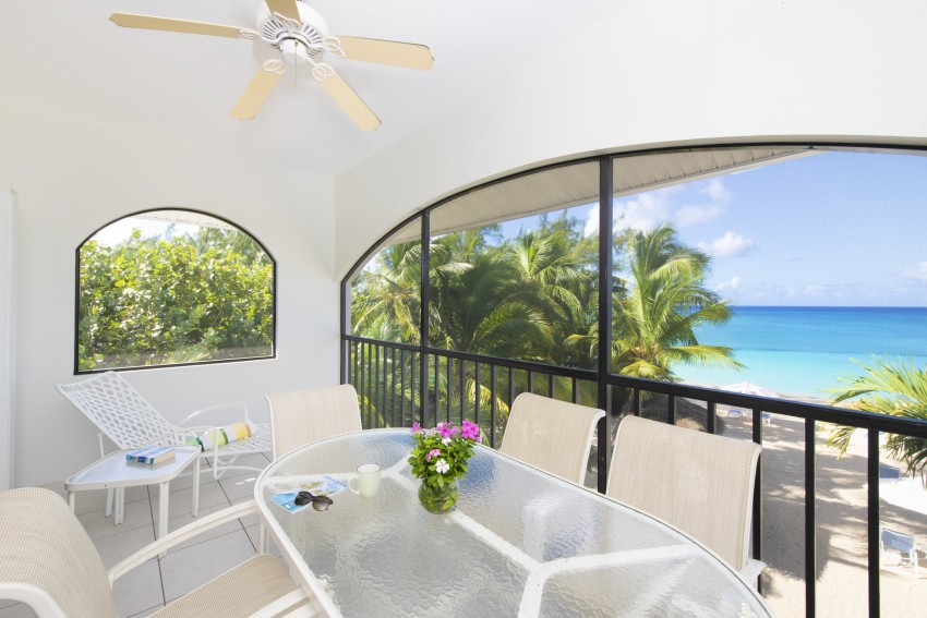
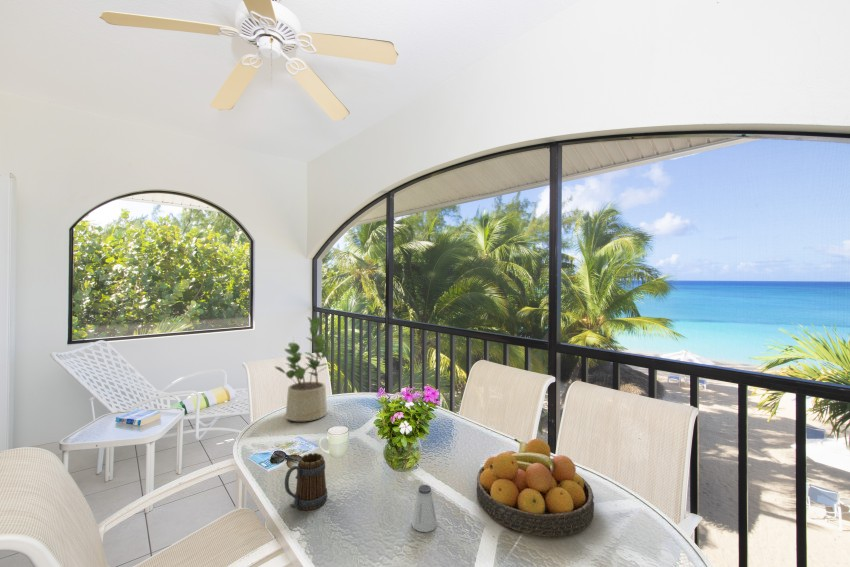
+ fruit bowl [476,438,595,538]
+ saltshaker [411,484,438,533]
+ potted plant [274,316,331,422]
+ mug [284,452,328,511]
